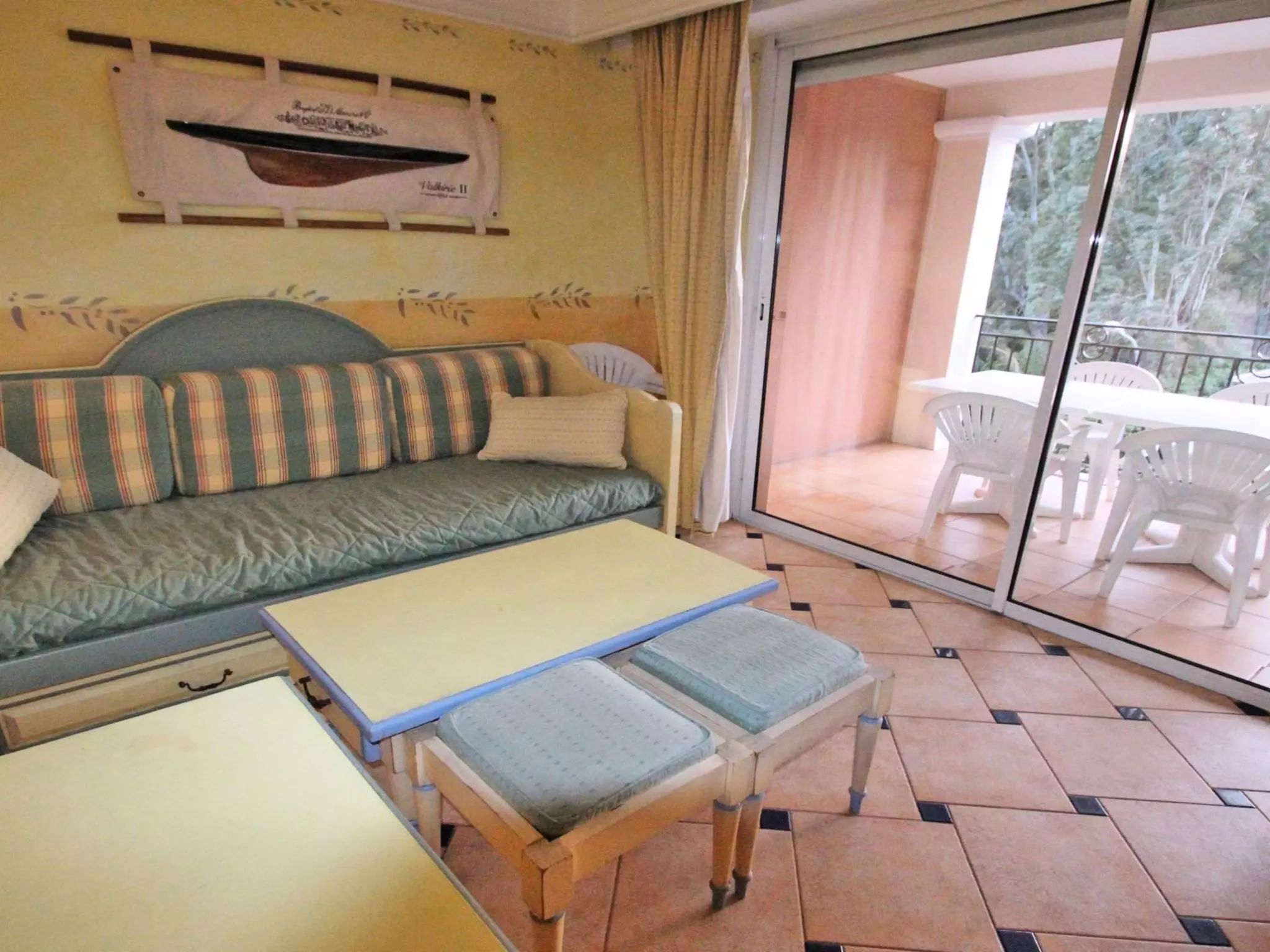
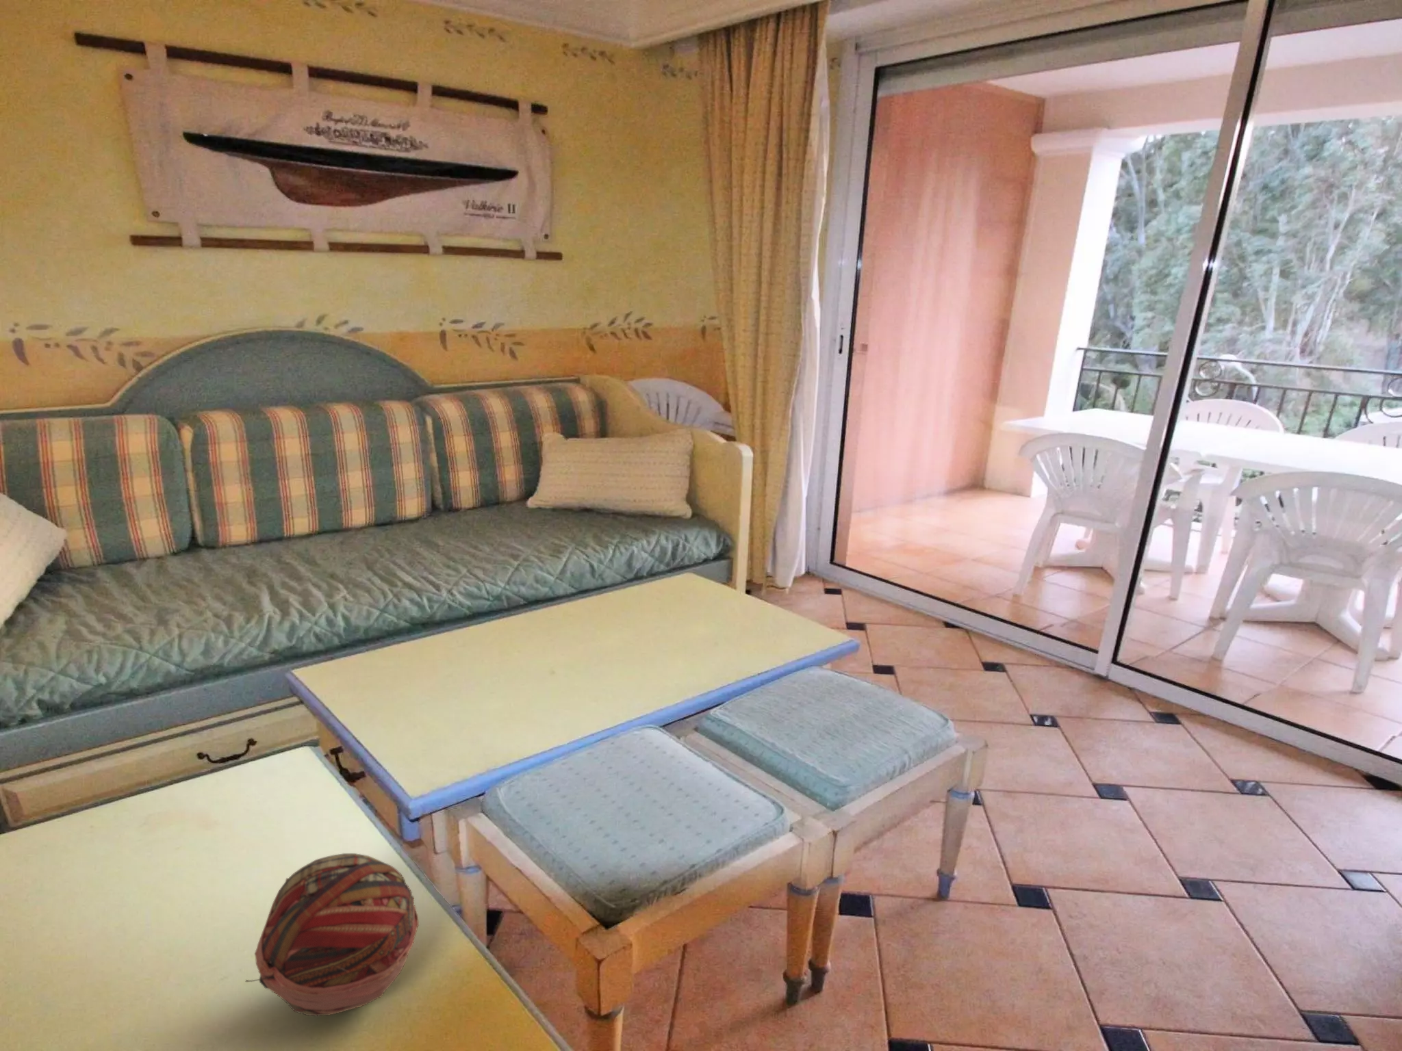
+ decorative ball [245,852,419,1017]
